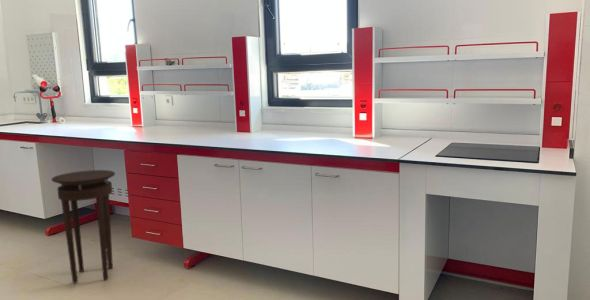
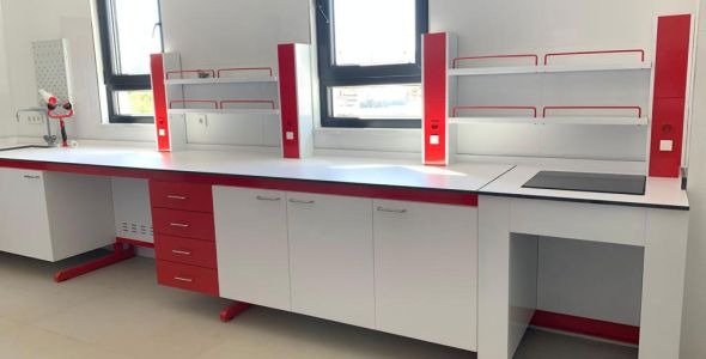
- stool [51,169,116,284]
